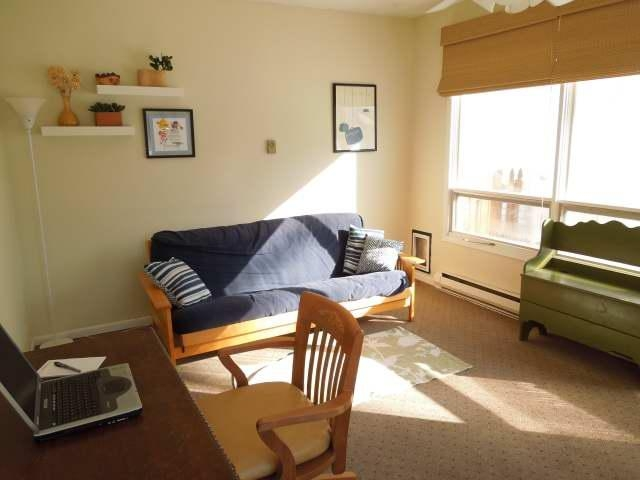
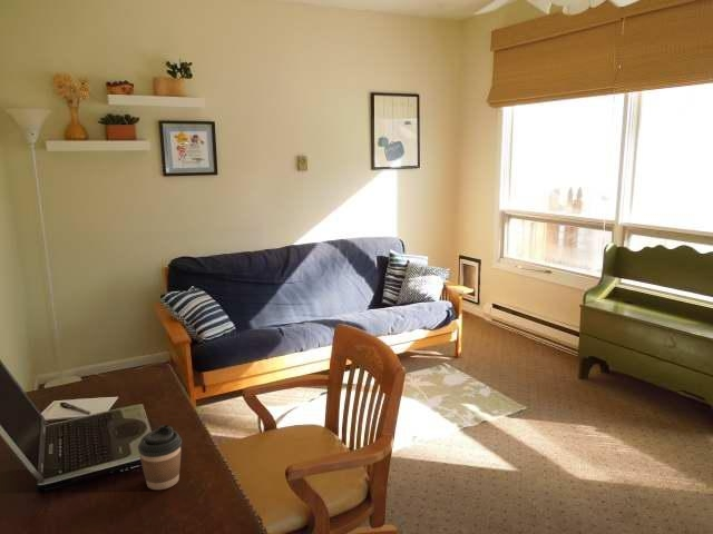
+ coffee cup [137,424,183,491]
